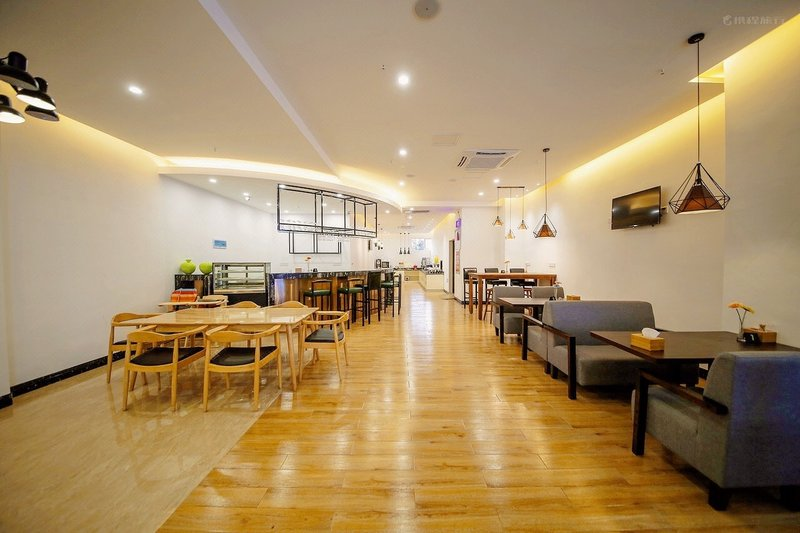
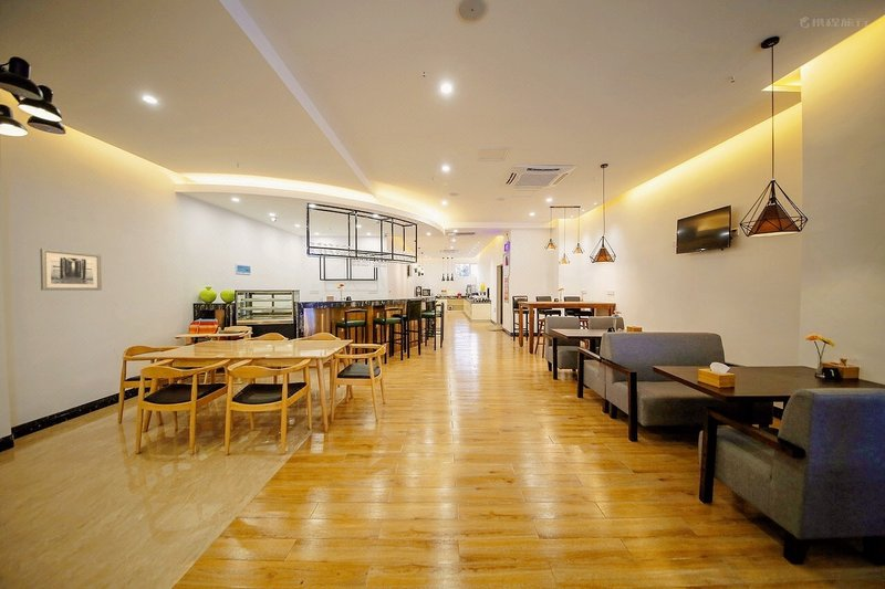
+ wall art [39,248,103,292]
